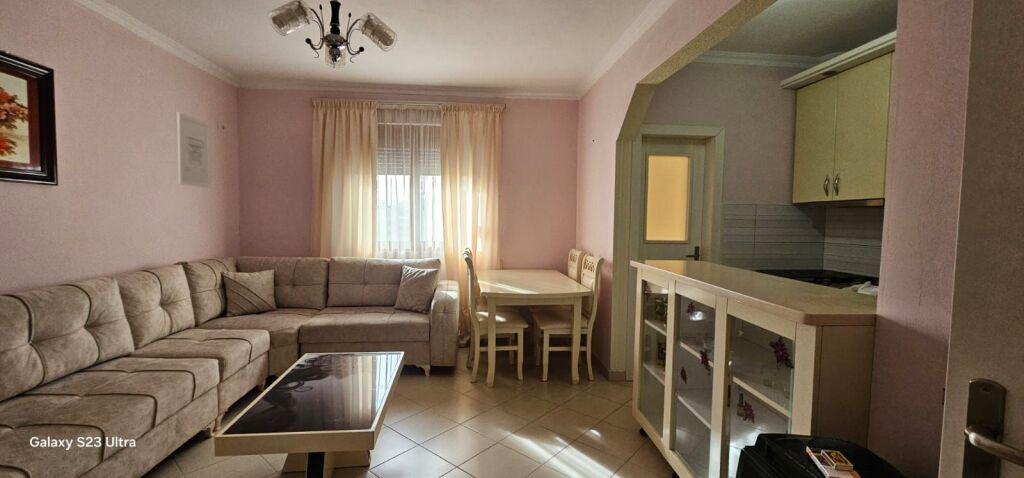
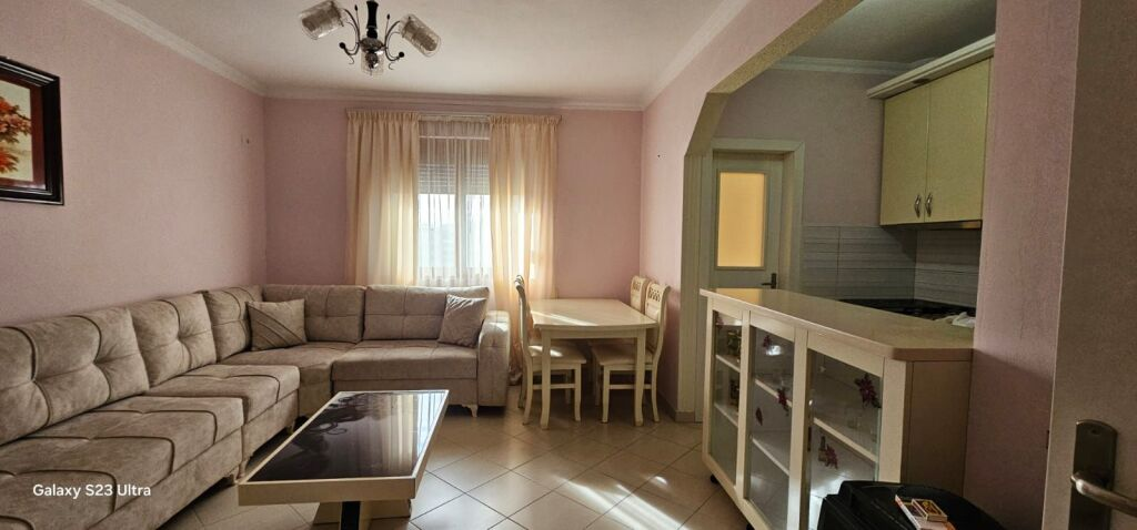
- wall art [176,111,212,189]
